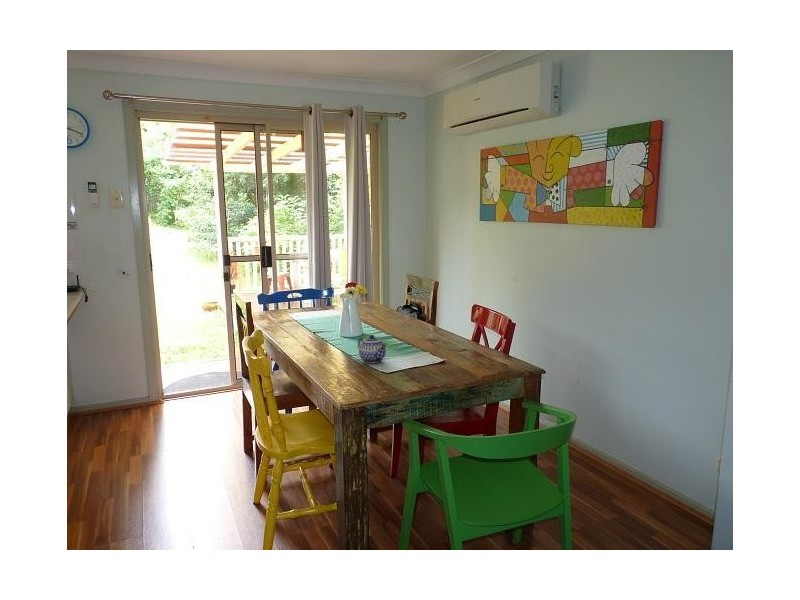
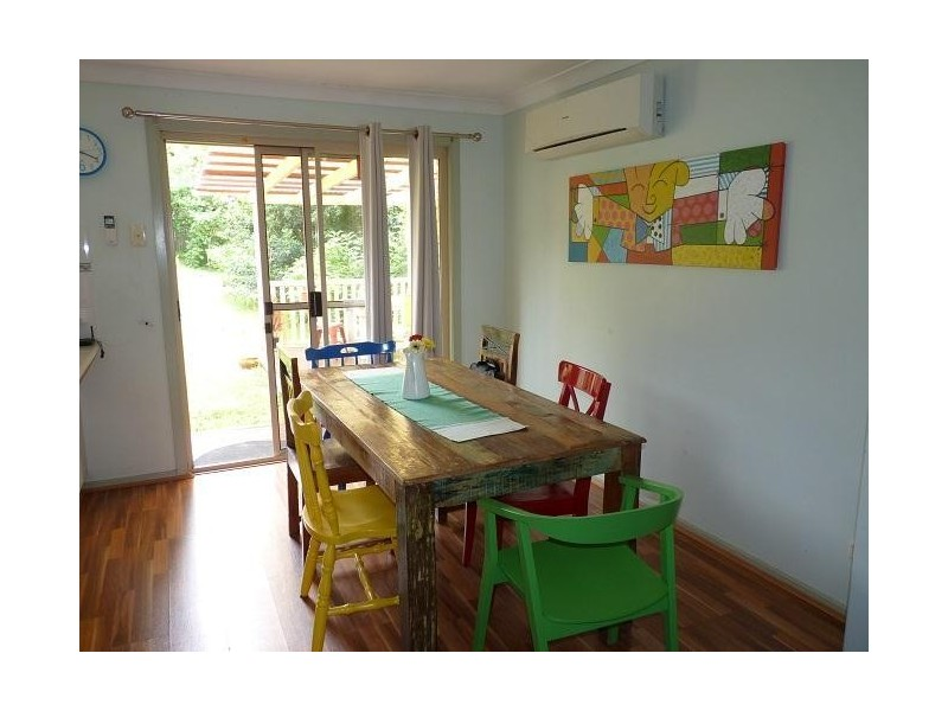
- teapot [357,334,388,364]
